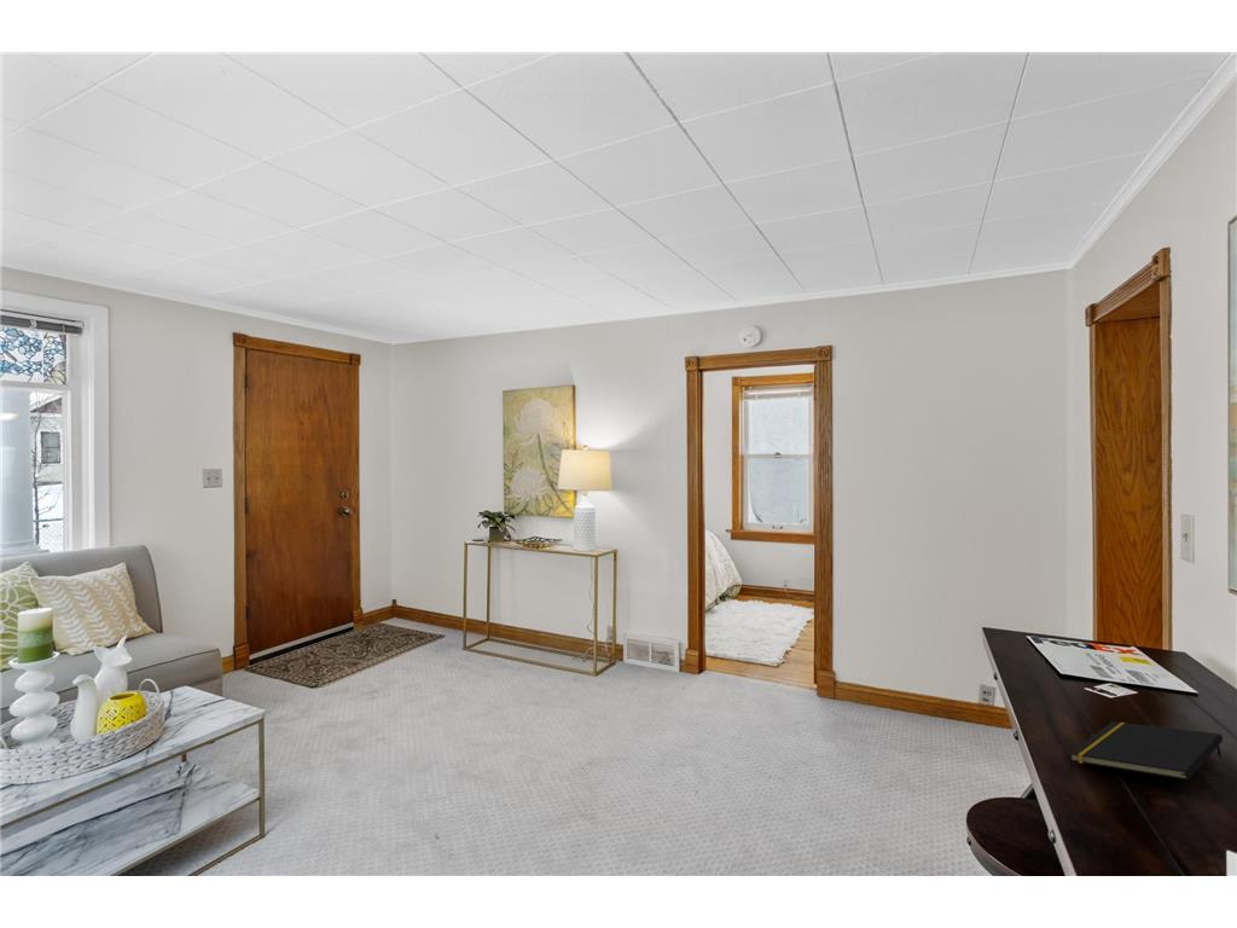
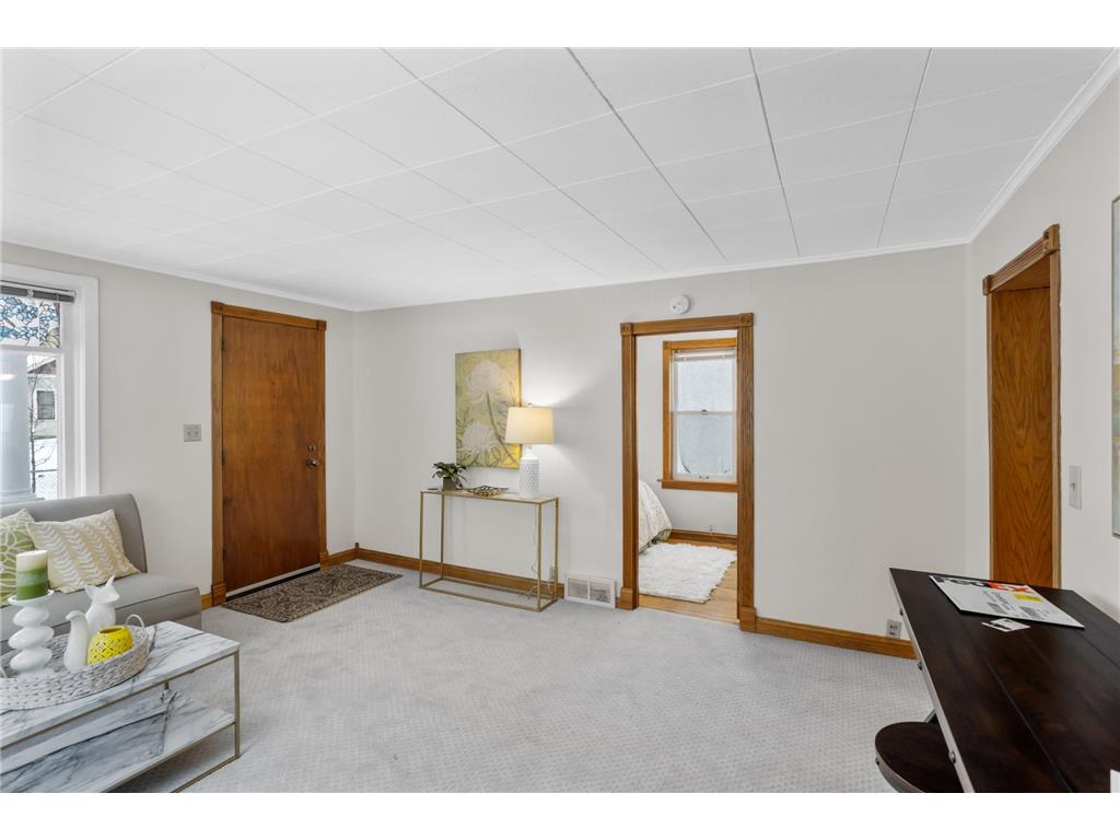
- notepad [1068,720,1224,782]
